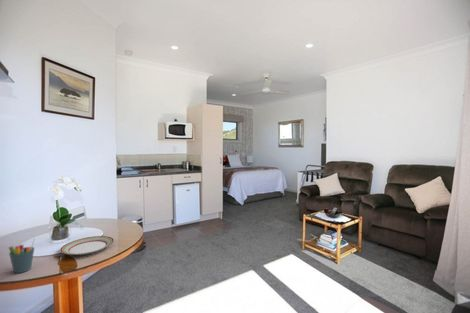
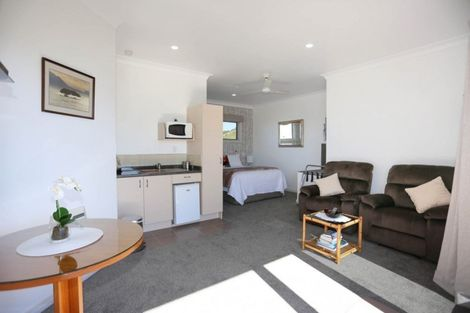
- pen holder [8,237,36,274]
- plate [59,235,115,256]
